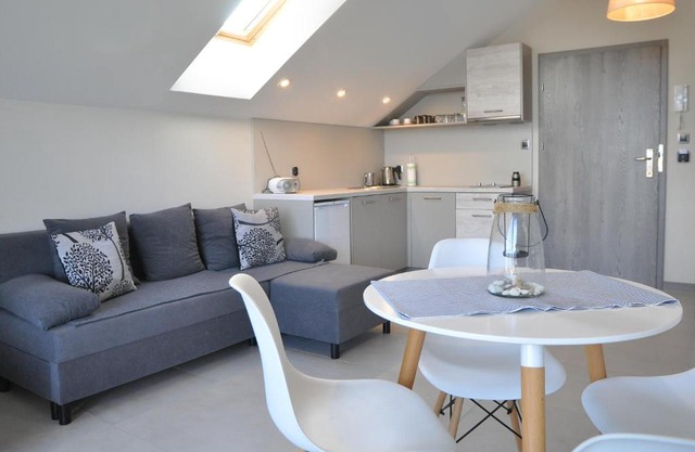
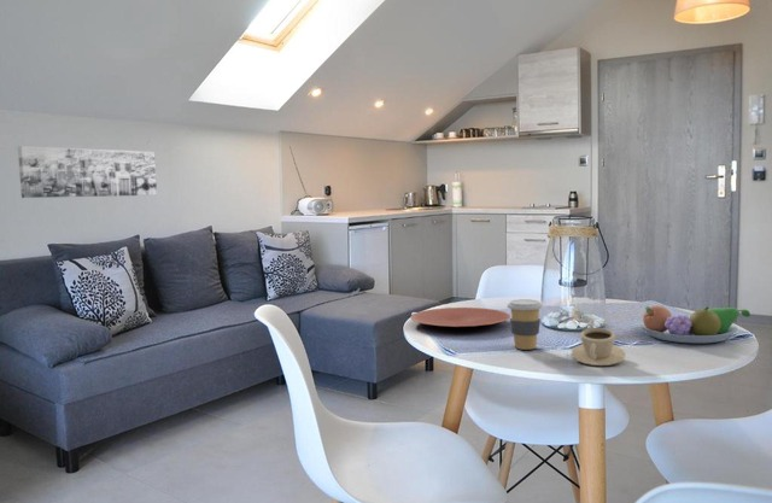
+ cup [571,327,626,367]
+ fruit bowl [638,304,751,344]
+ wall art [17,145,158,199]
+ plate [409,306,511,328]
+ coffee cup [507,298,544,351]
